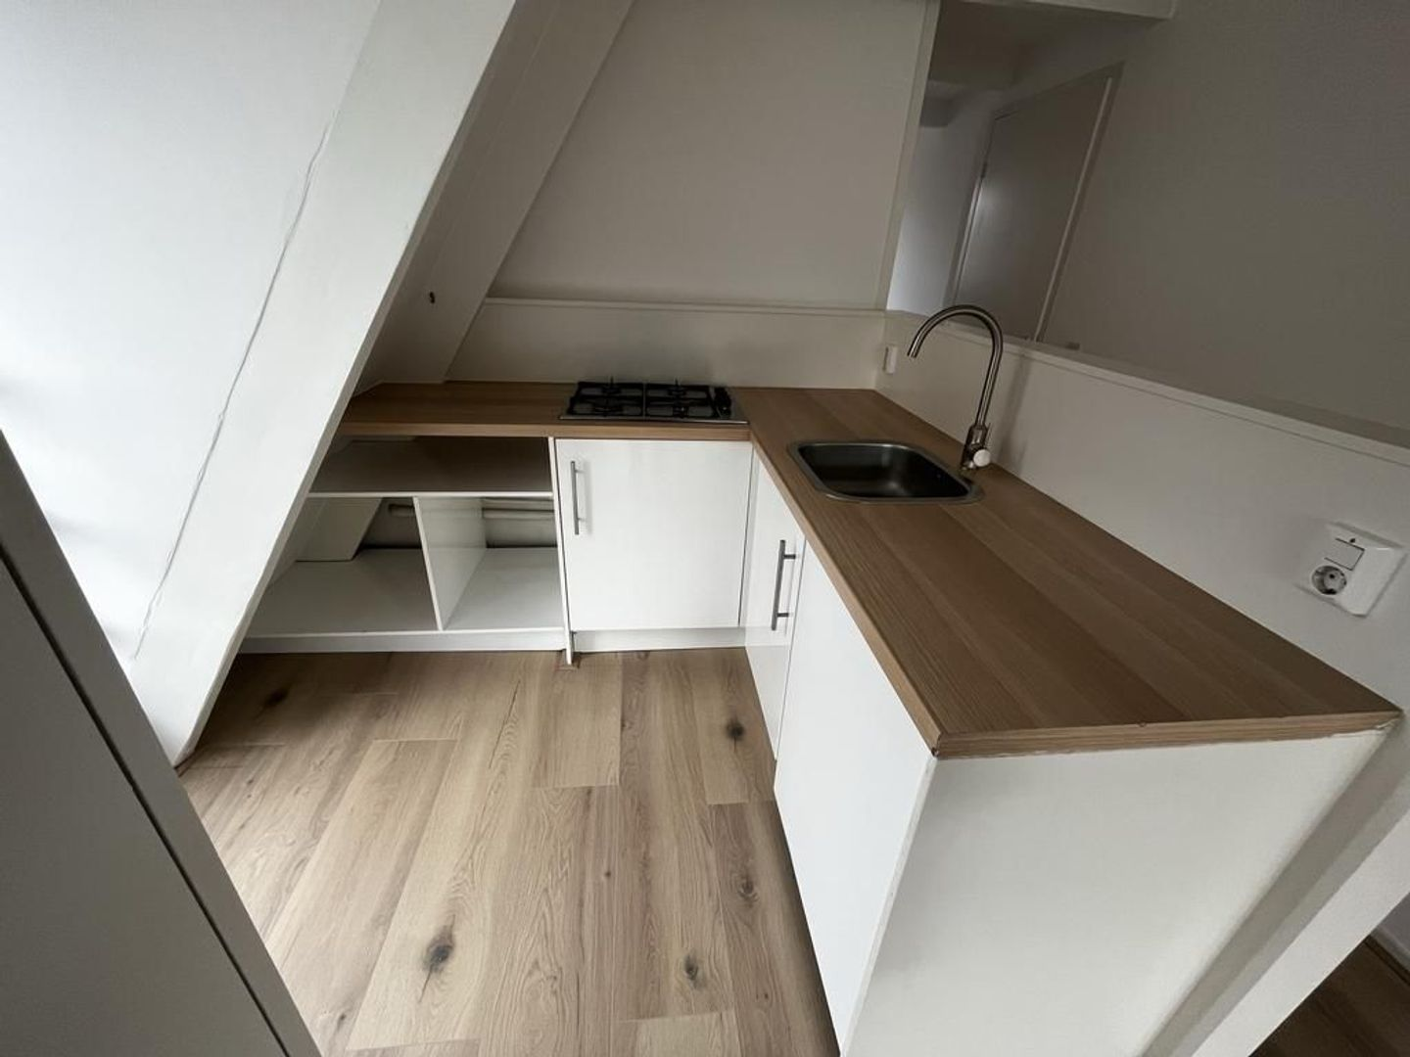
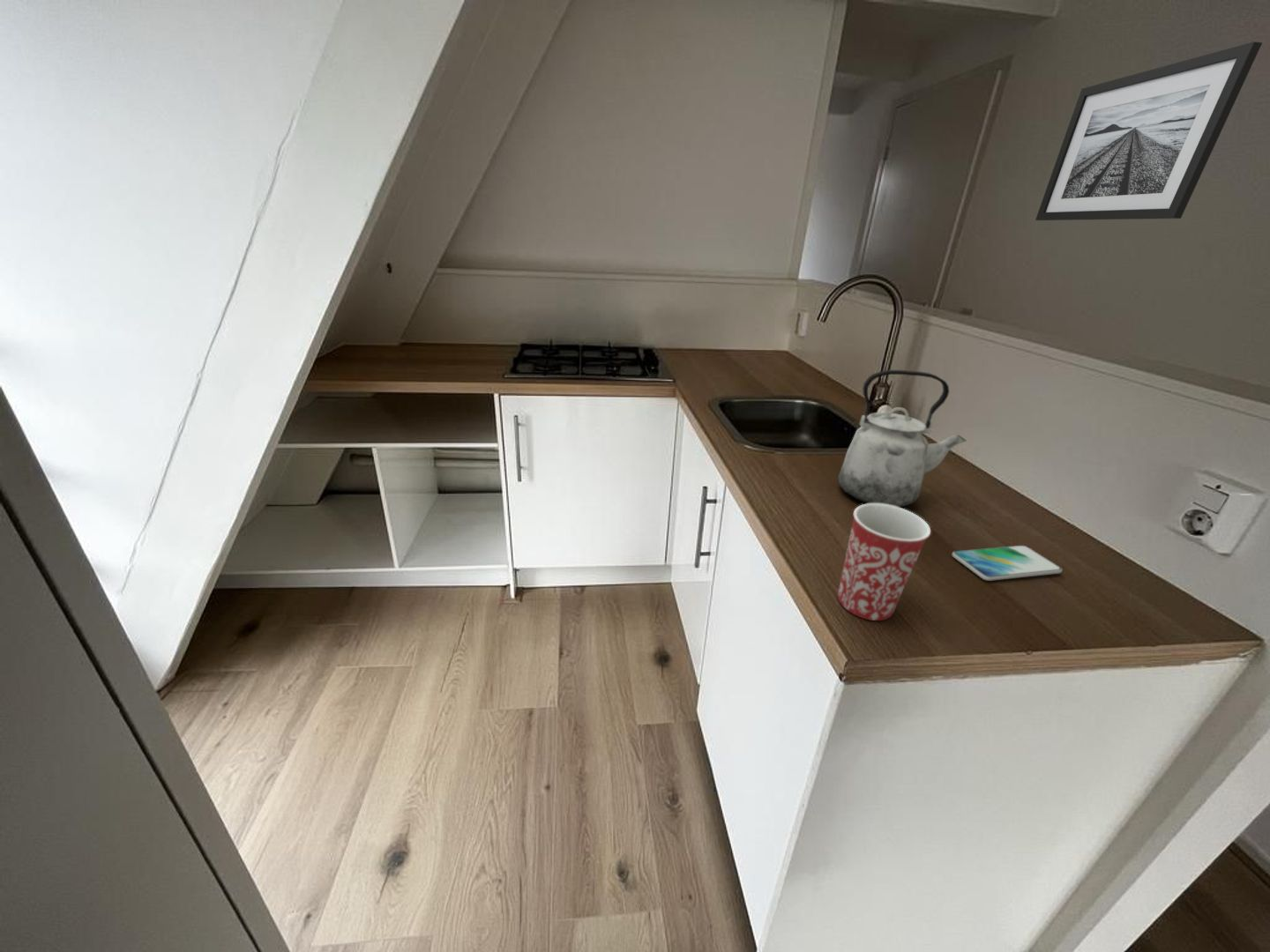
+ kettle [838,369,967,508]
+ wall art [1035,41,1263,221]
+ smartphone [952,545,1063,582]
+ mug [837,503,931,621]
